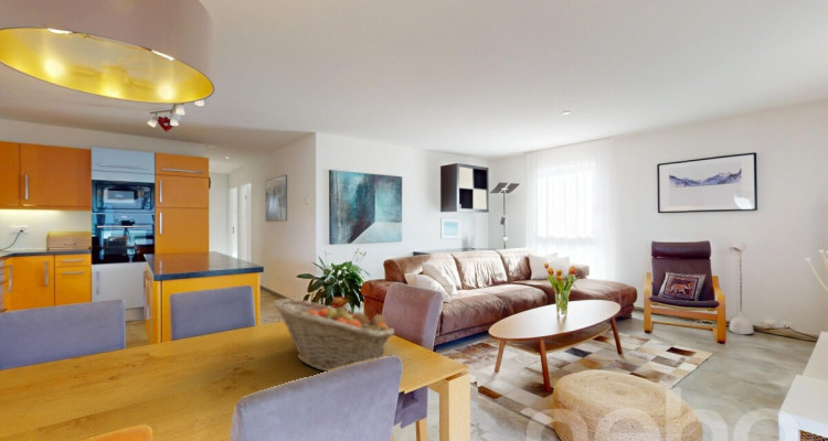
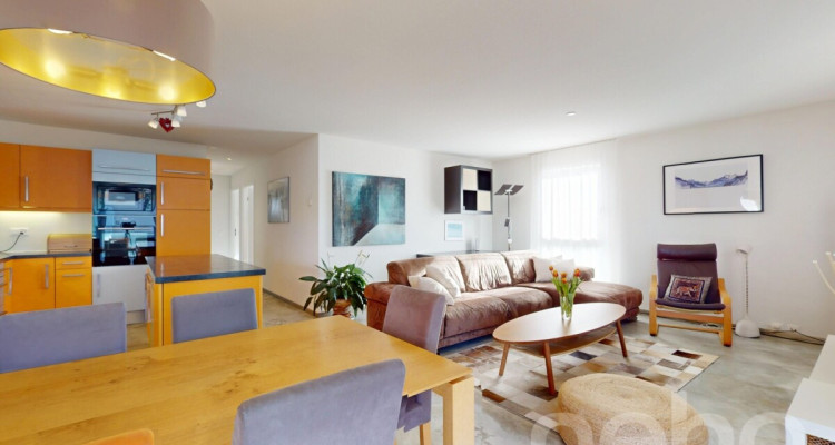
- fruit basket [273,298,396,373]
